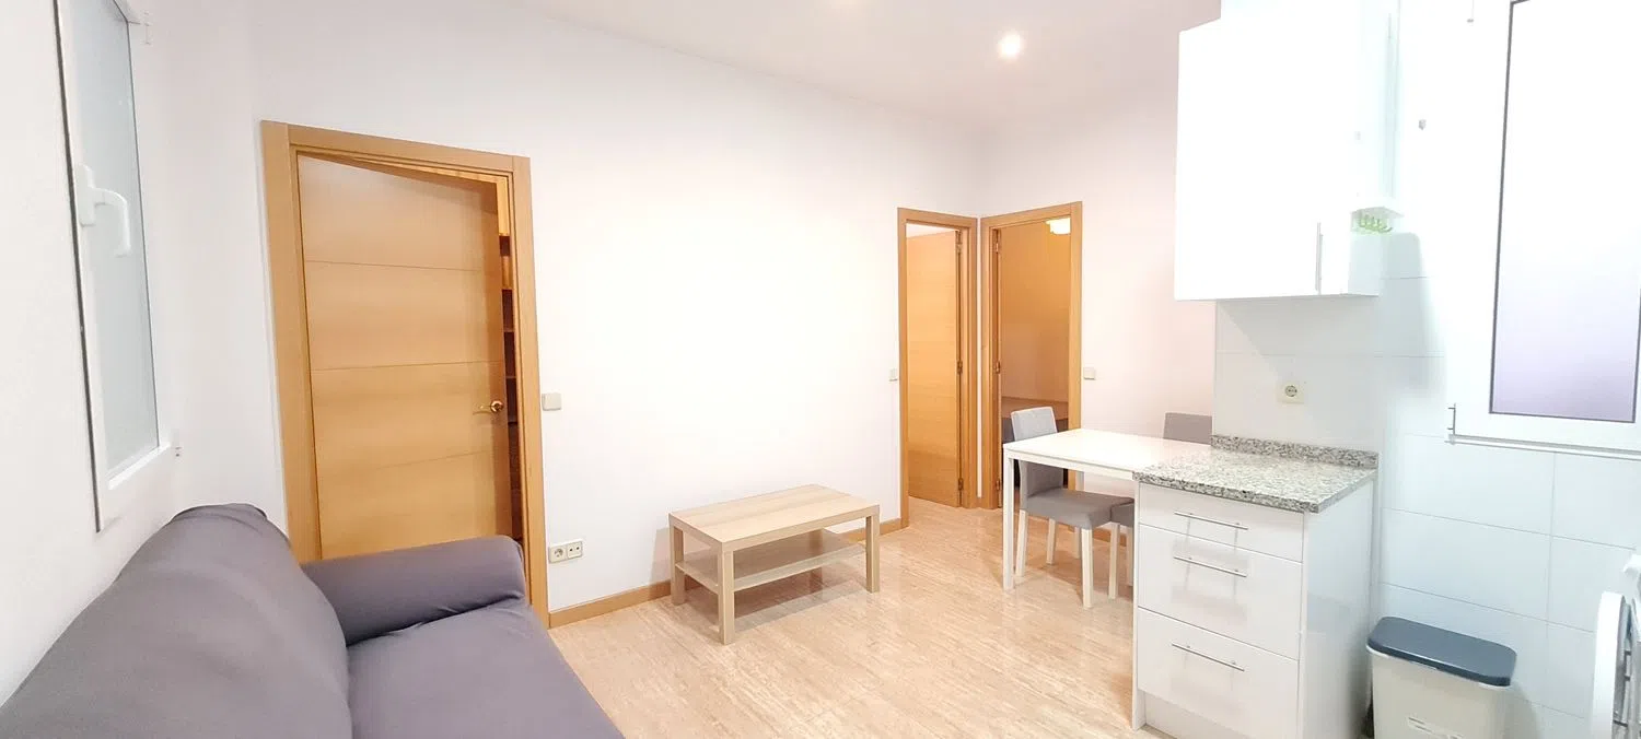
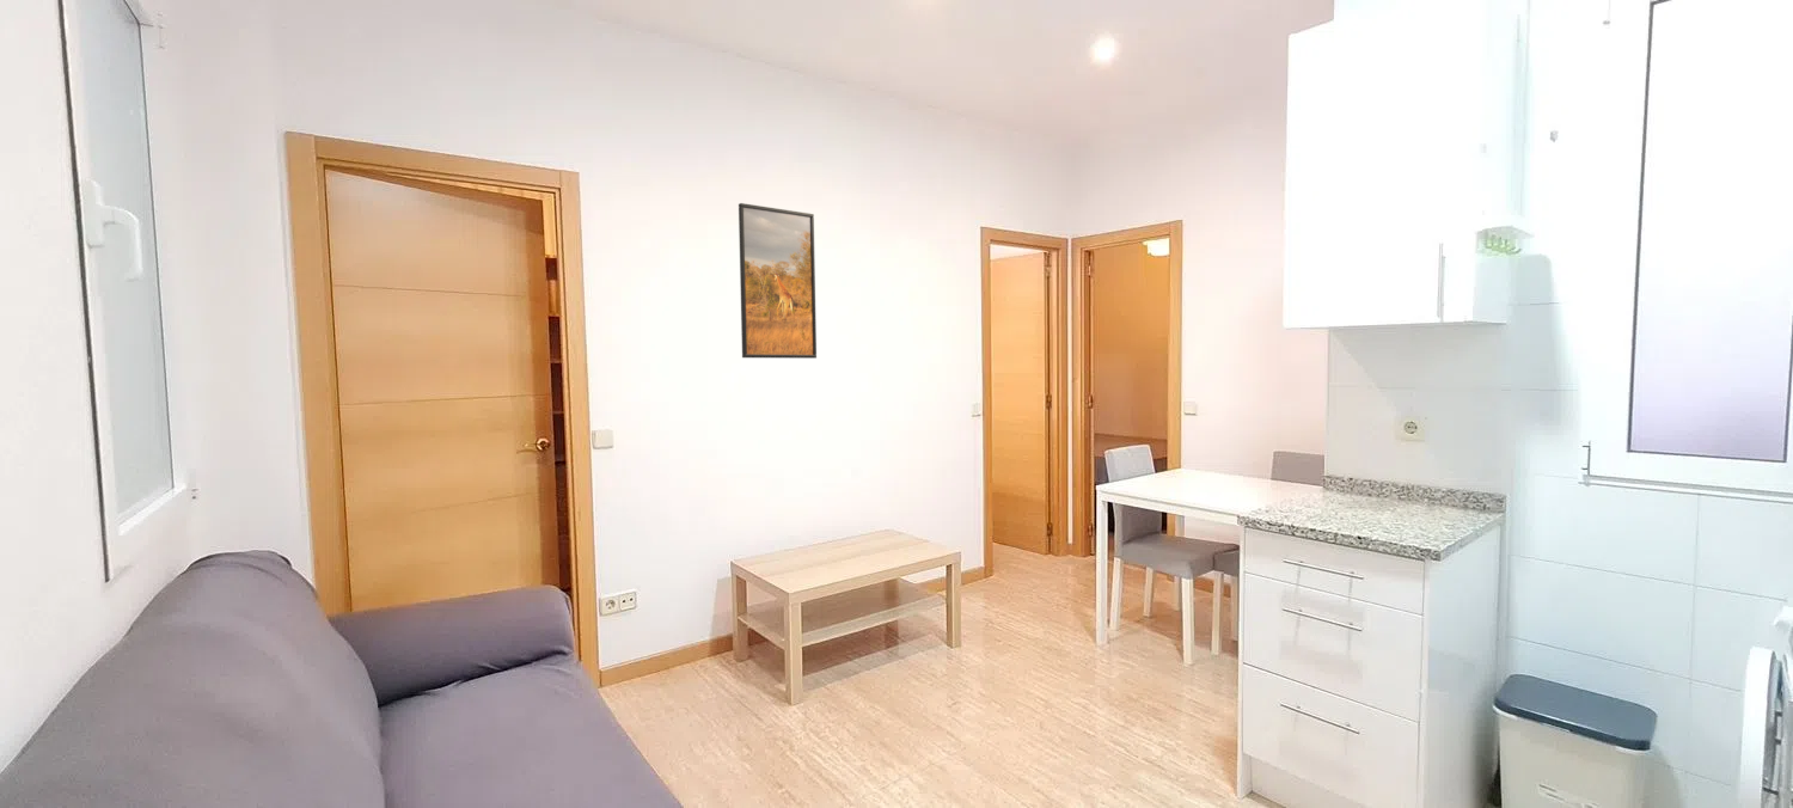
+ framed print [738,202,818,360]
